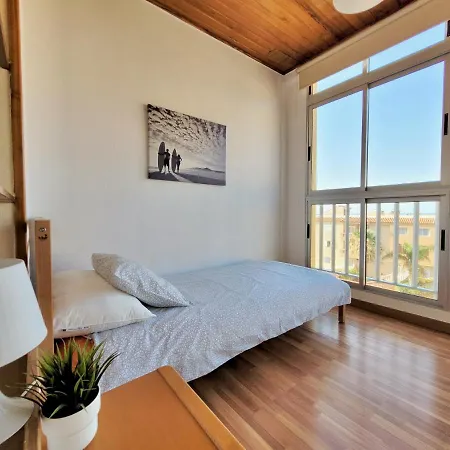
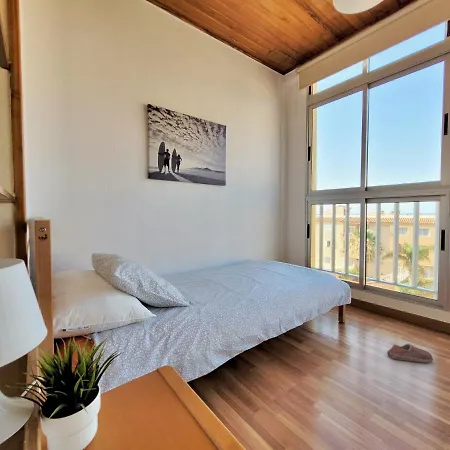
+ shoe [386,343,434,364]
